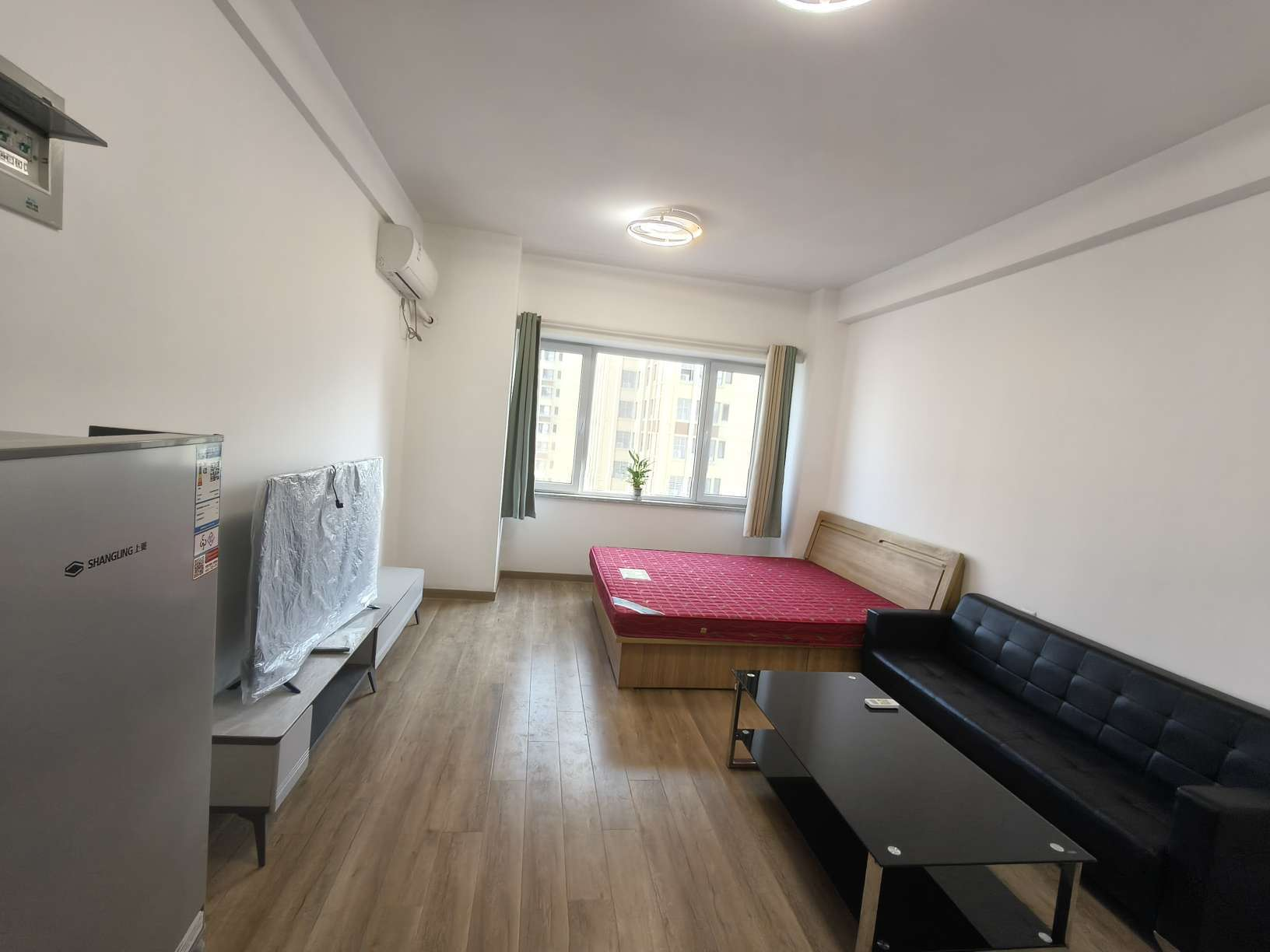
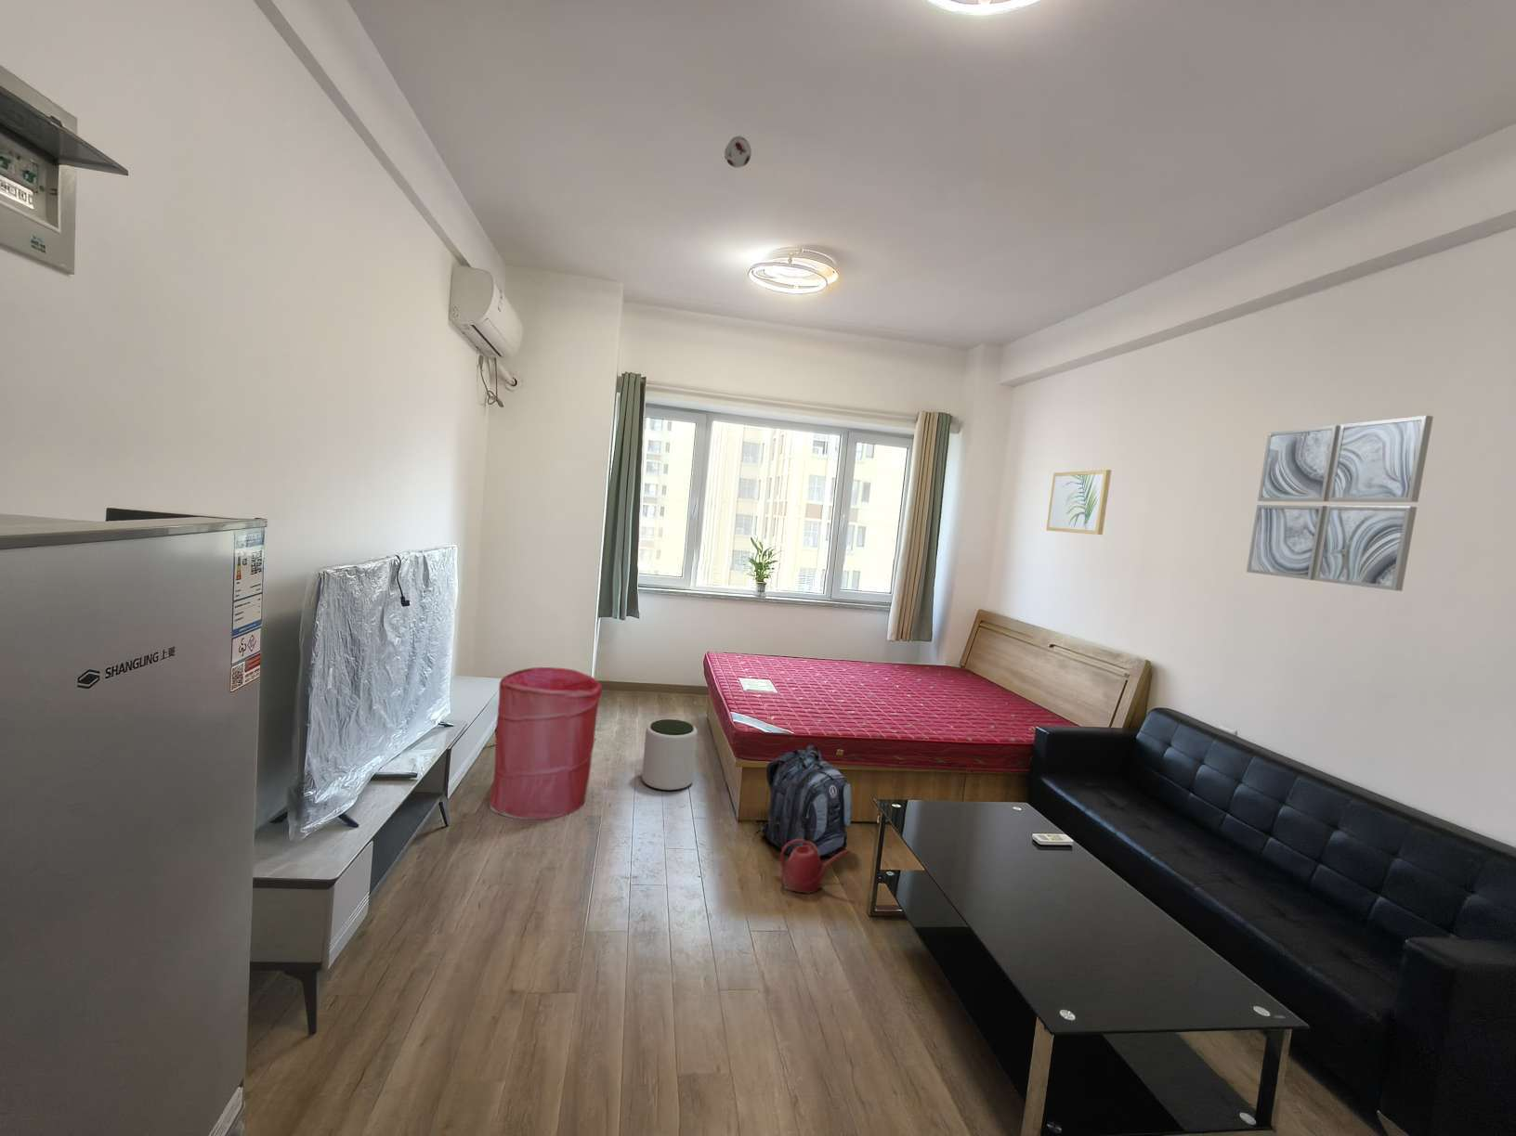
+ backpack [760,745,852,858]
+ smoke detector [723,136,752,169]
+ wall art [1246,415,1435,592]
+ wall art [1044,469,1111,536]
+ laundry hamper [488,666,603,821]
+ watering can [779,839,852,895]
+ plant pot [641,718,698,791]
